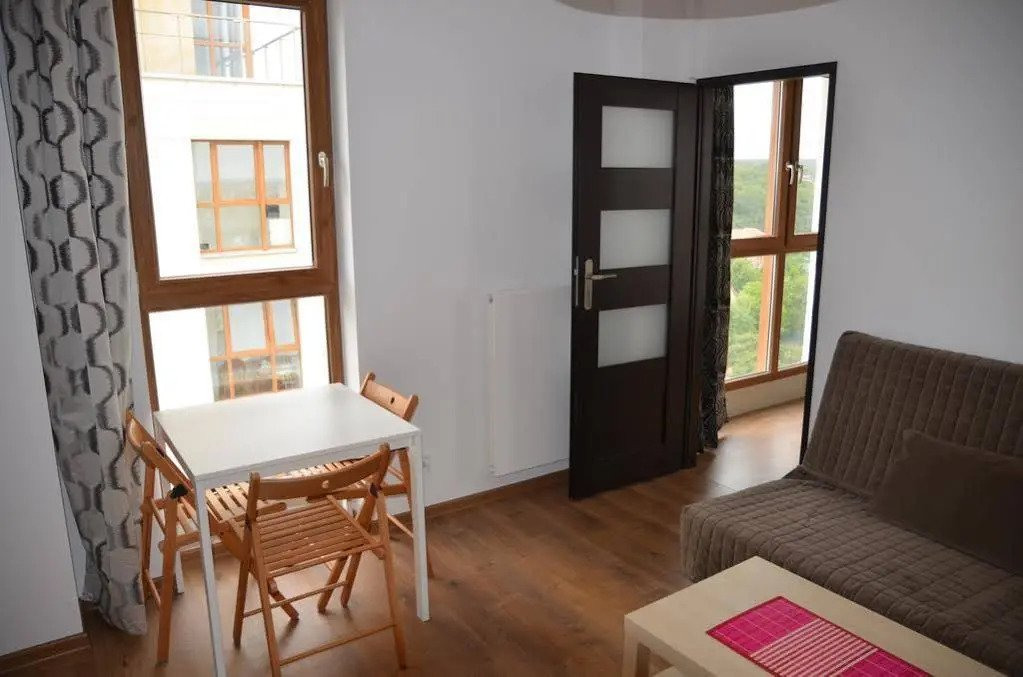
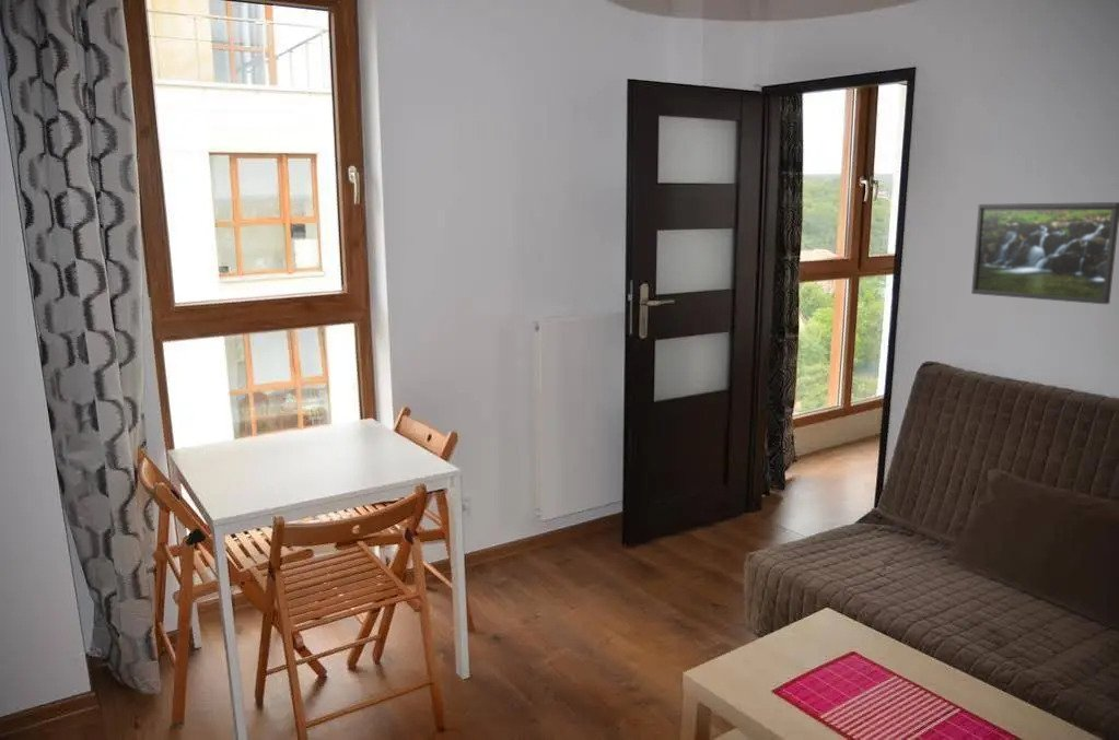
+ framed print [970,201,1119,305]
